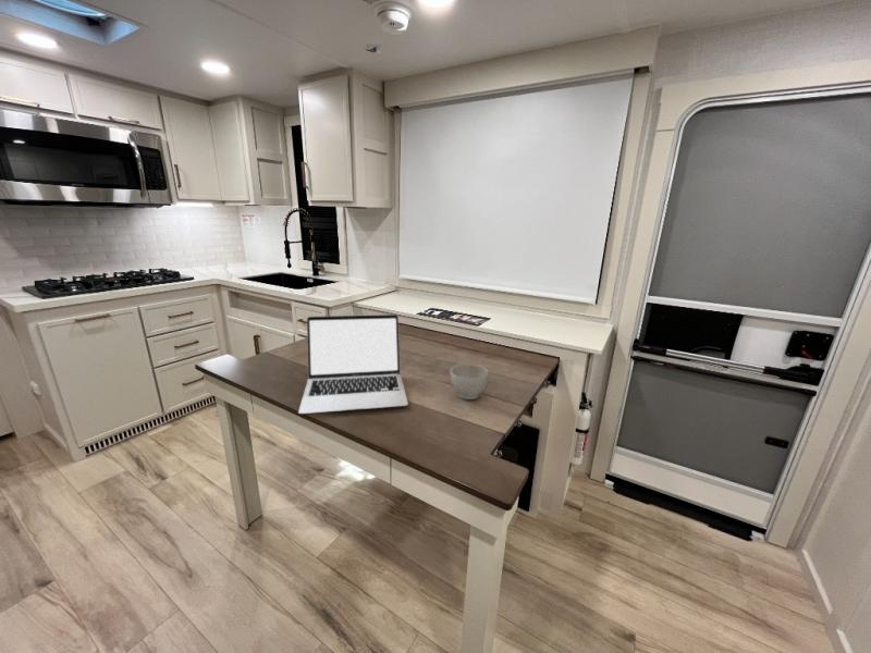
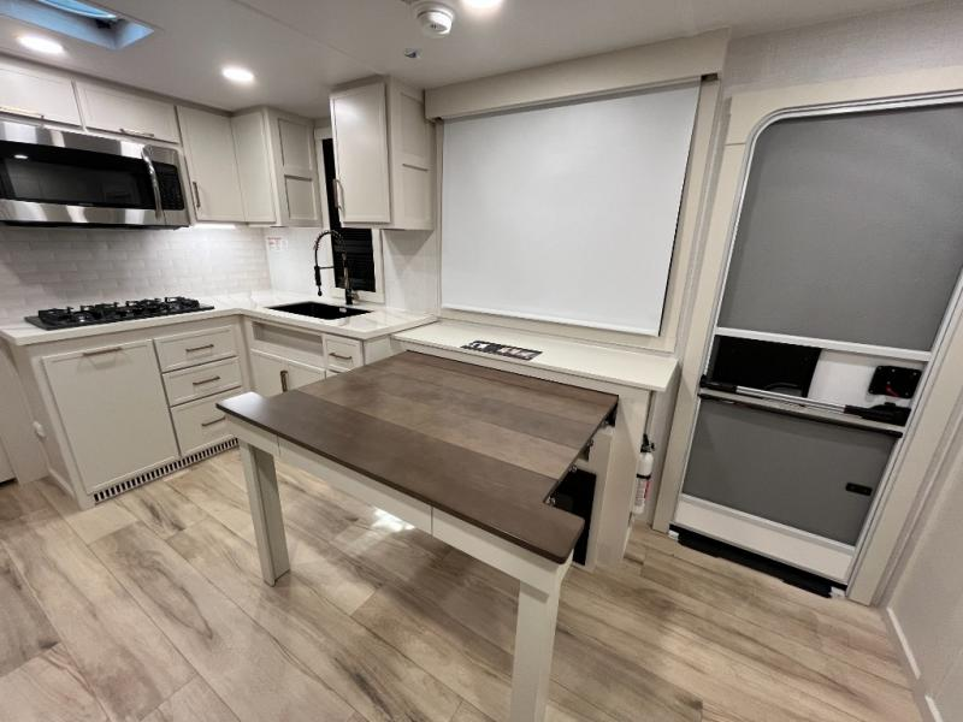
- bowl [450,362,489,401]
- laptop [297,313,409,415]
